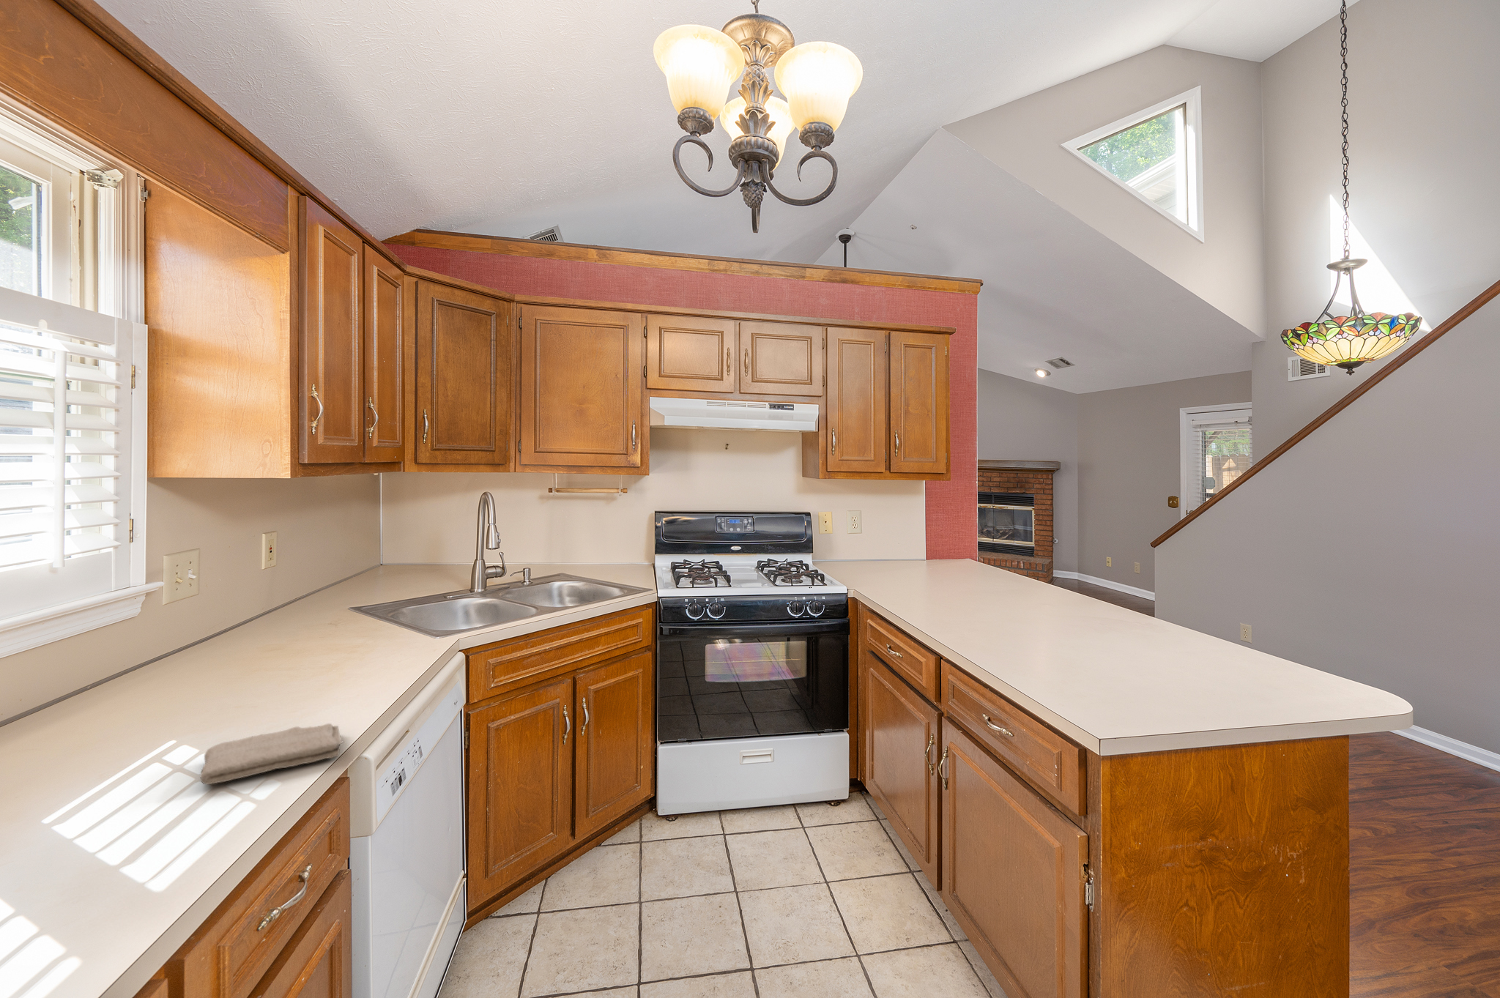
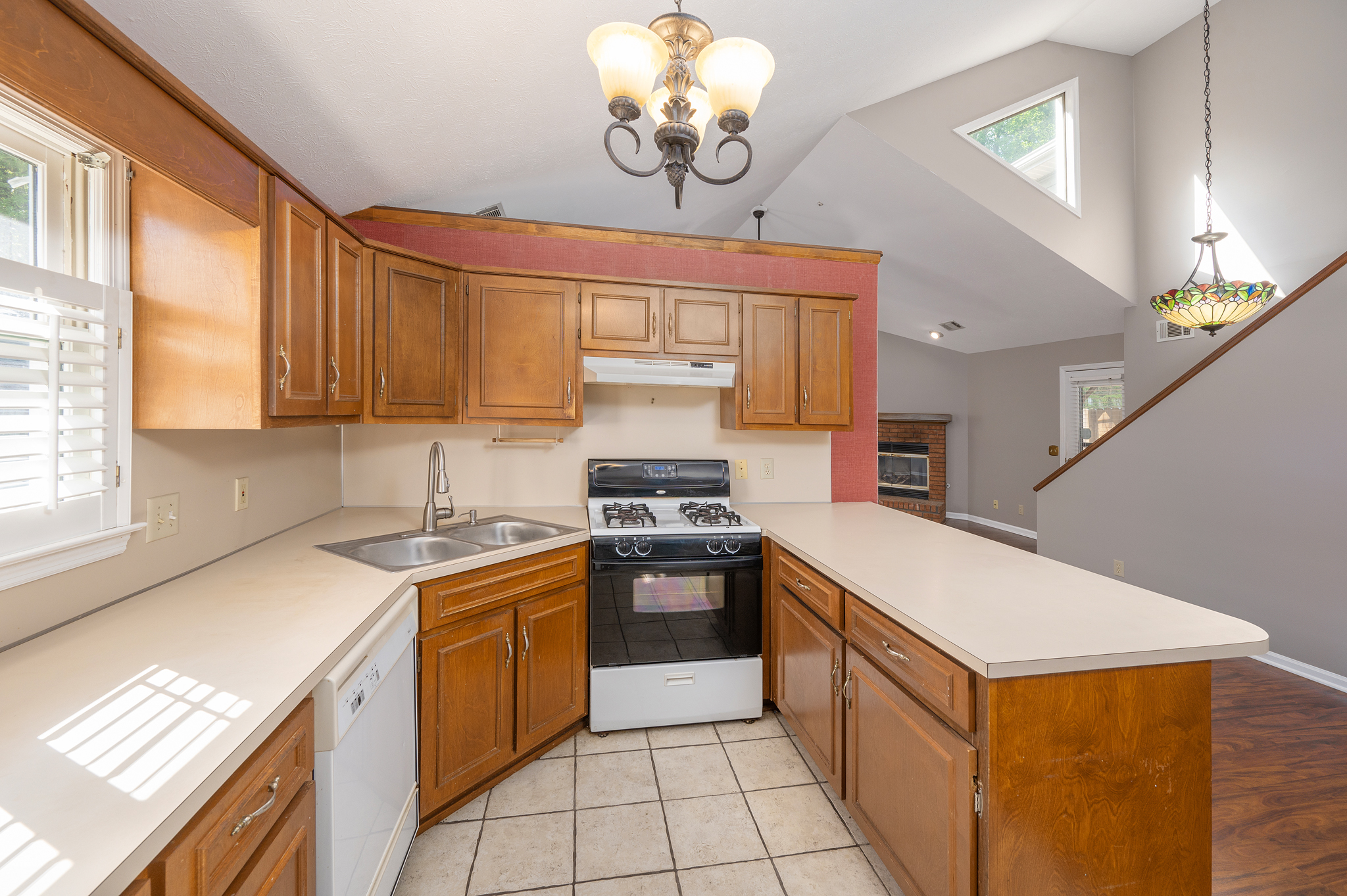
- washcloth [200,723,344,785]
